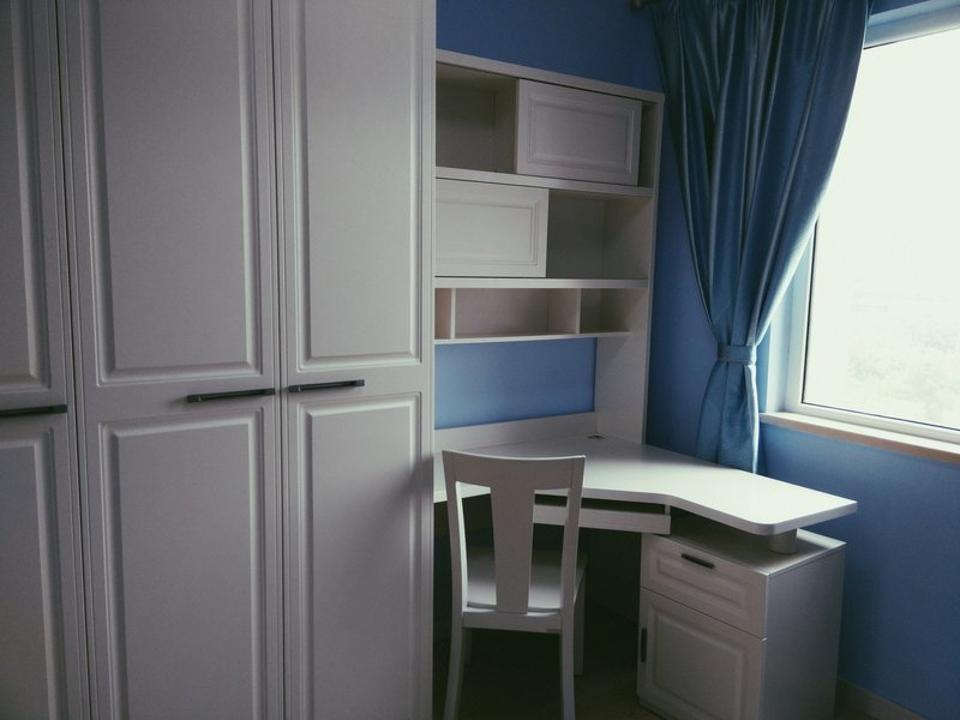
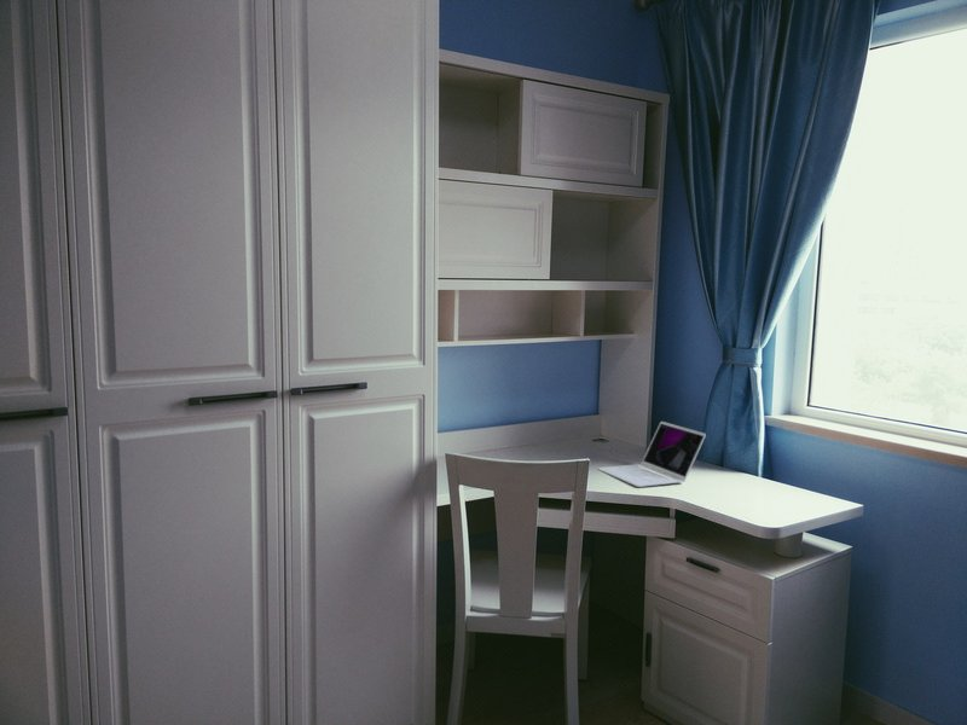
+ laptop [597,420,707,488]
